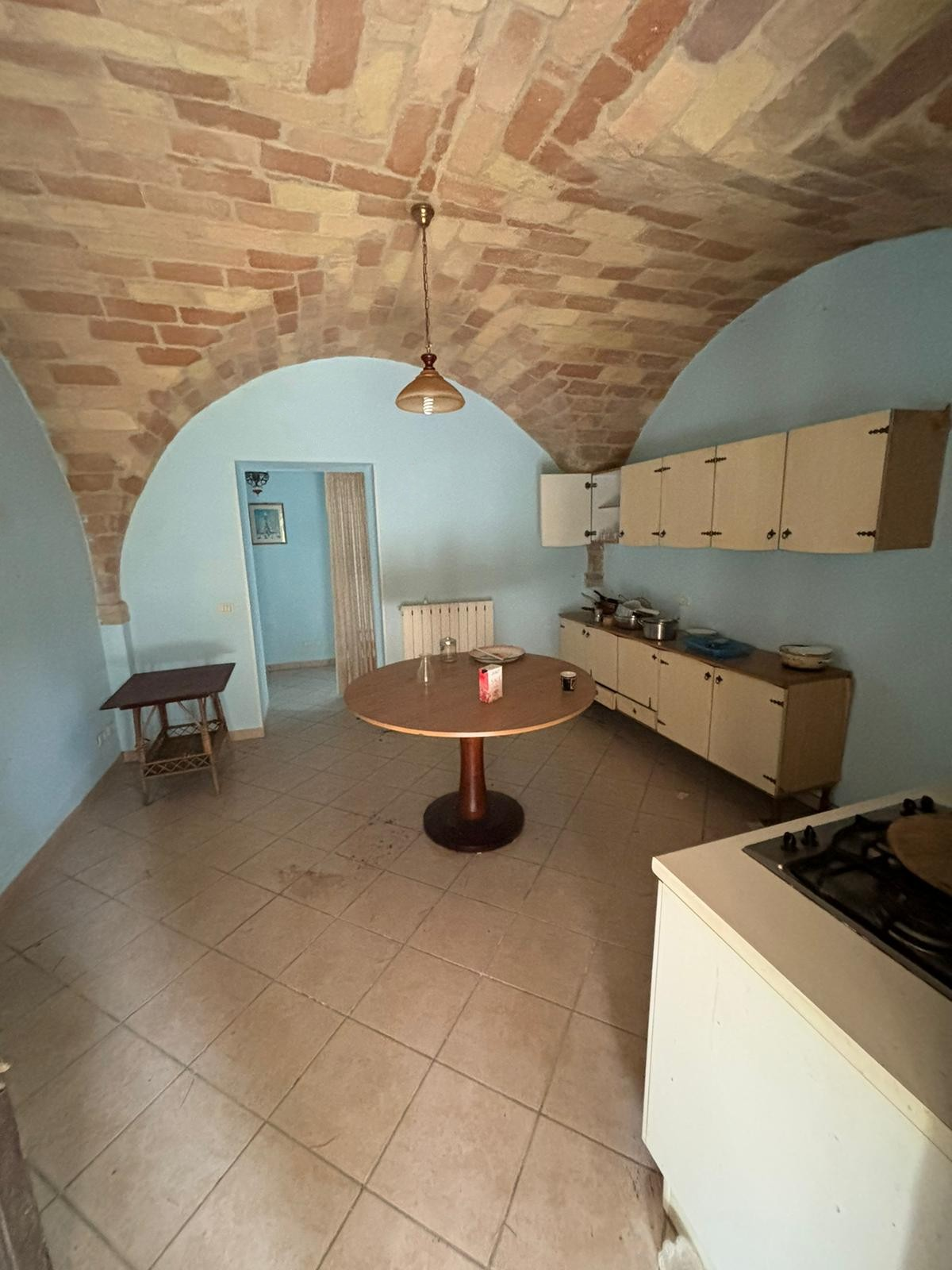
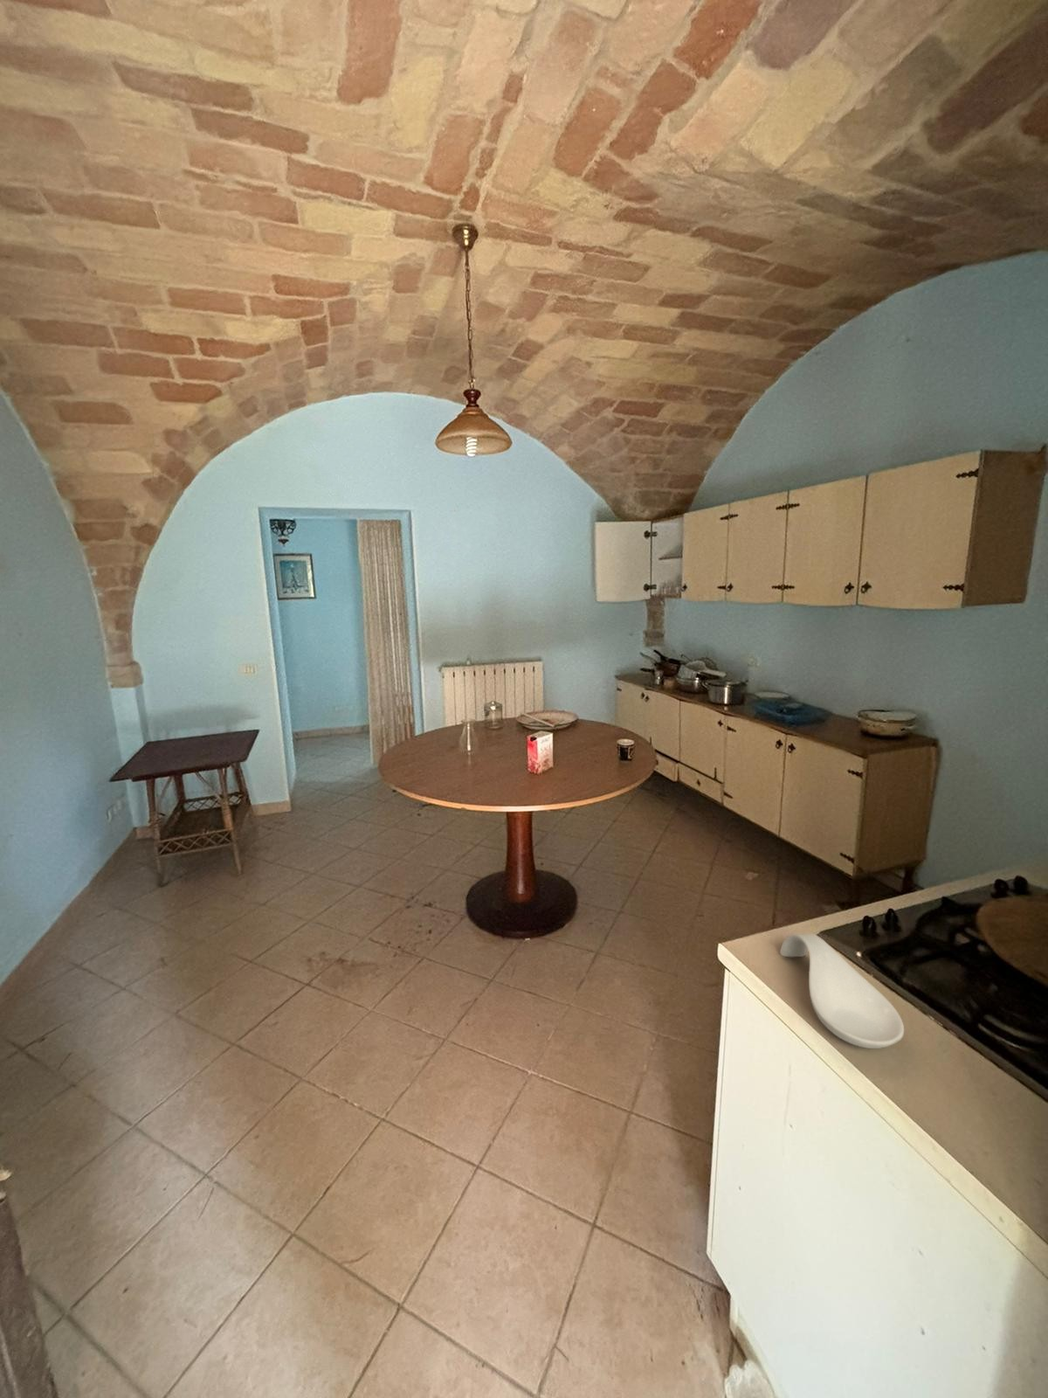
+ spoon rest [779,932,905,1049]
